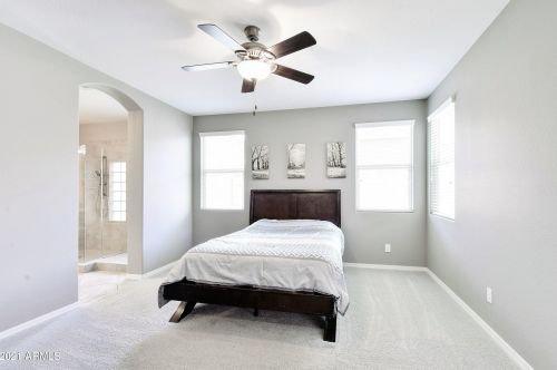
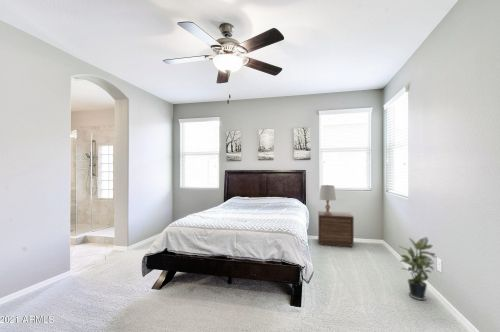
+ potted plant [398,236,437,301]
+ nightstand [317,210,355,248]
+ lamp [318,184,337,215]
